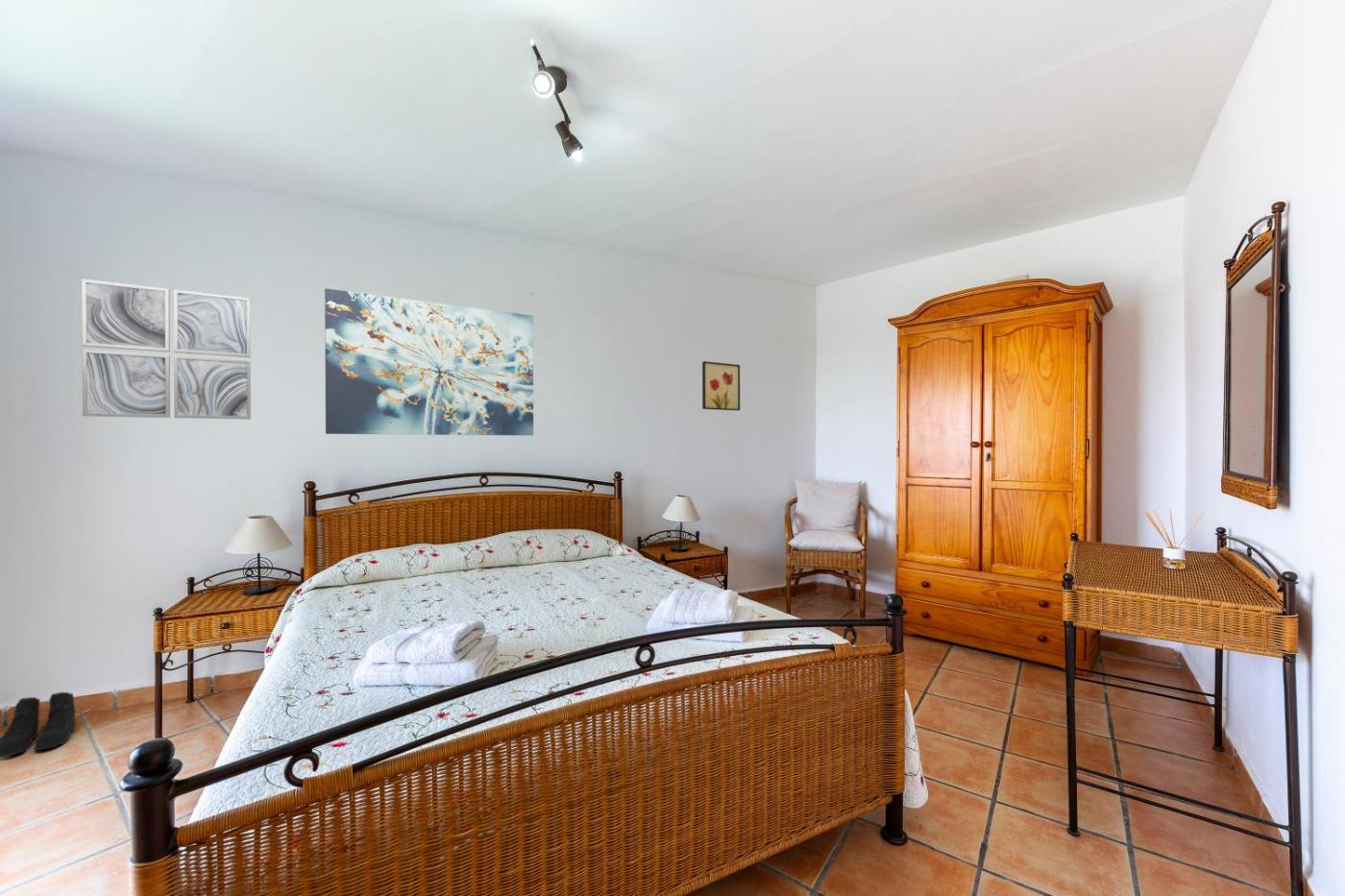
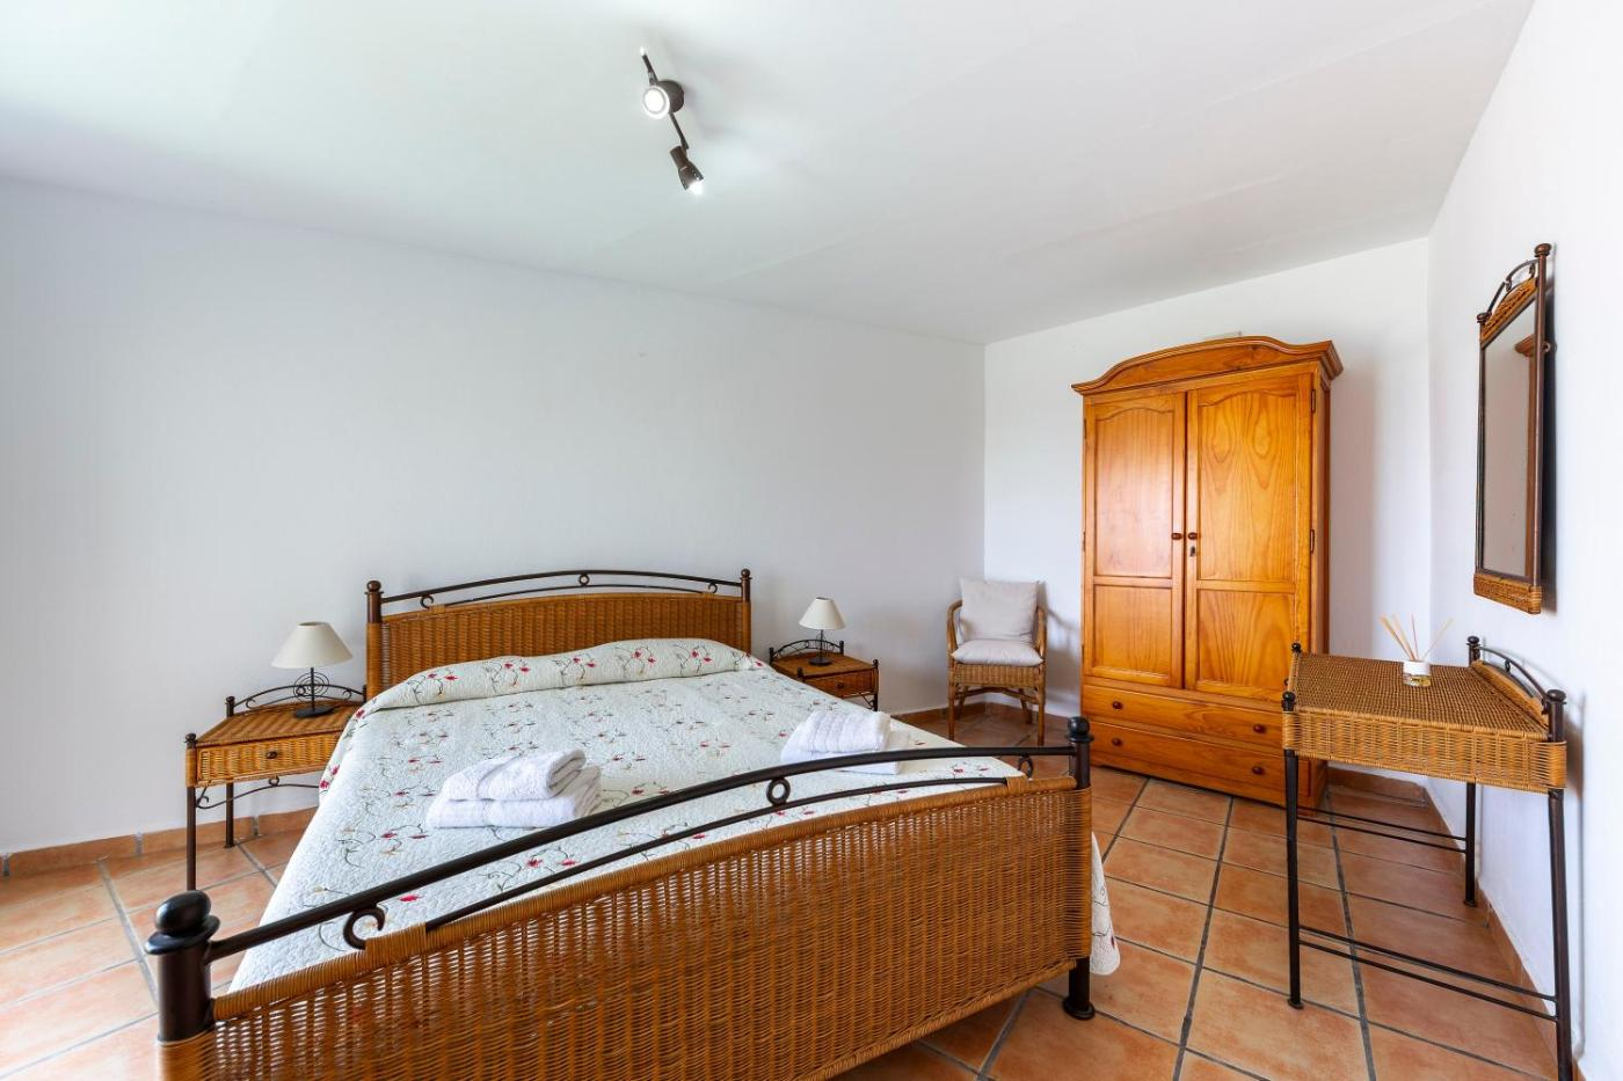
- wall art [324,287,534,436]
- boots [0,691,76,759]
- wall art [81,278,252,421]
- wall art [701,360,741,411]
